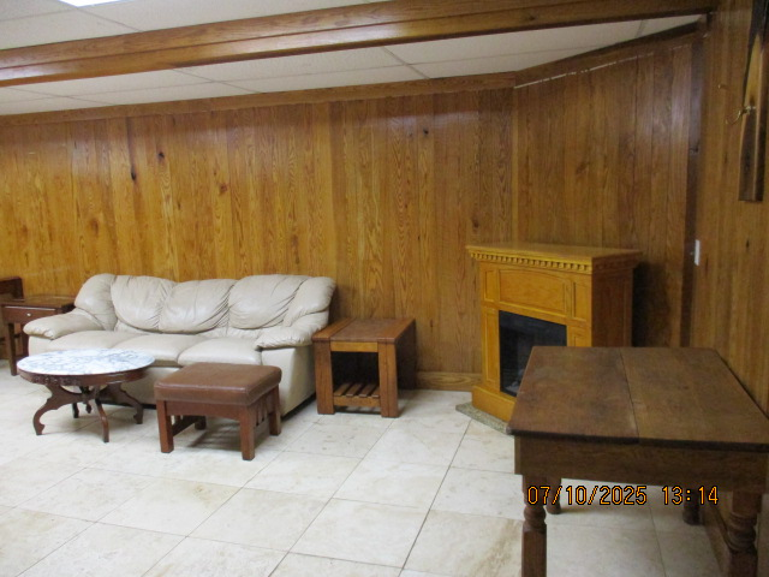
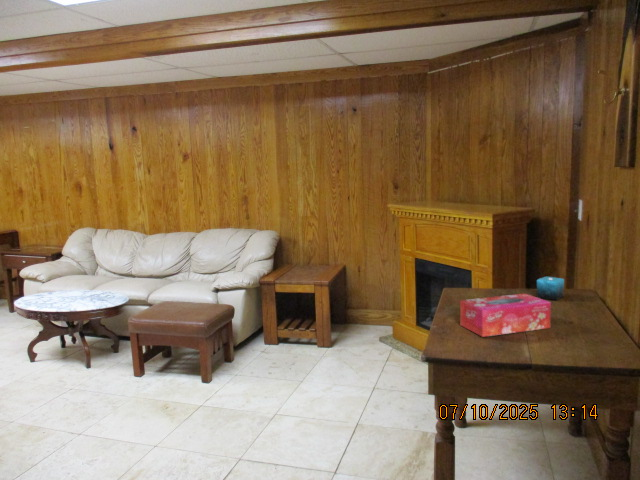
+ candle [536,276,565,301]
+ tissue box [459,292,552,338]
